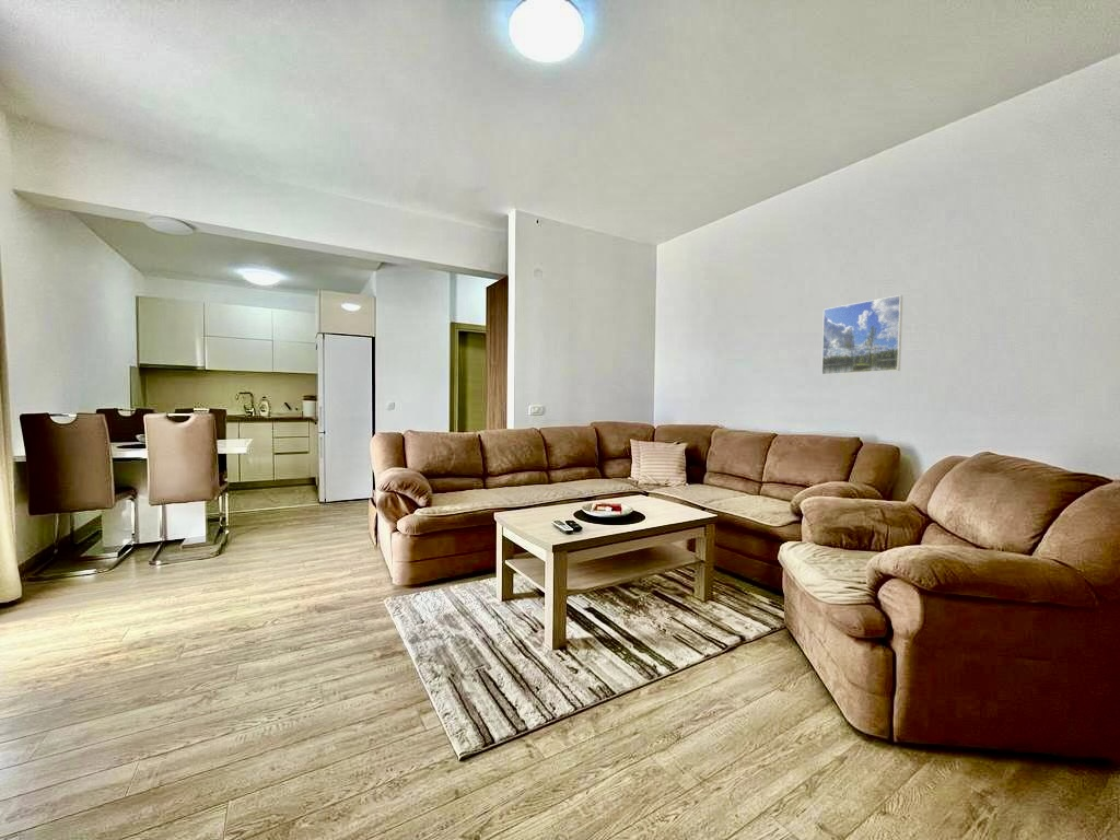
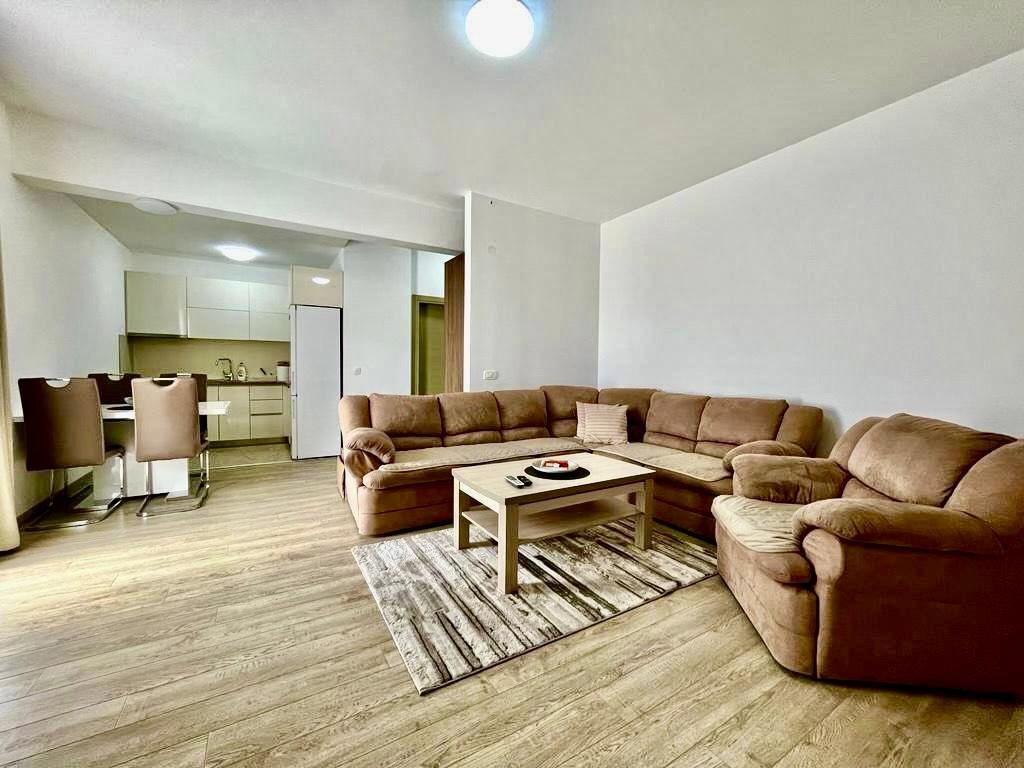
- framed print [820,294,903,376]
